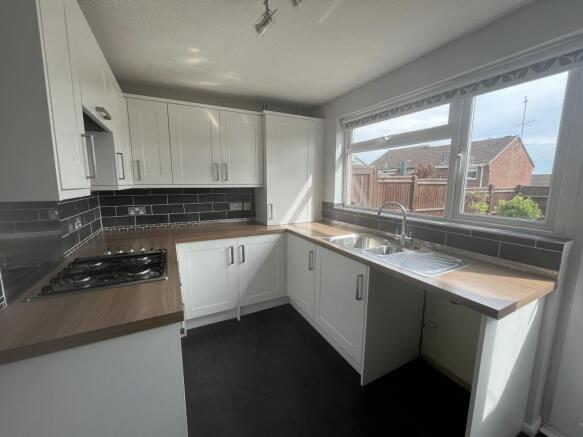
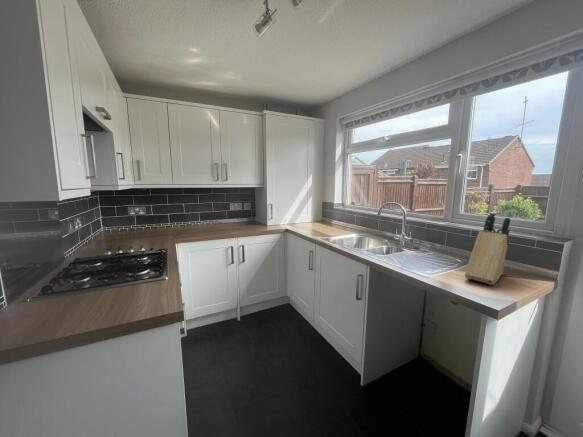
+ knife block [464,212,511,286]
